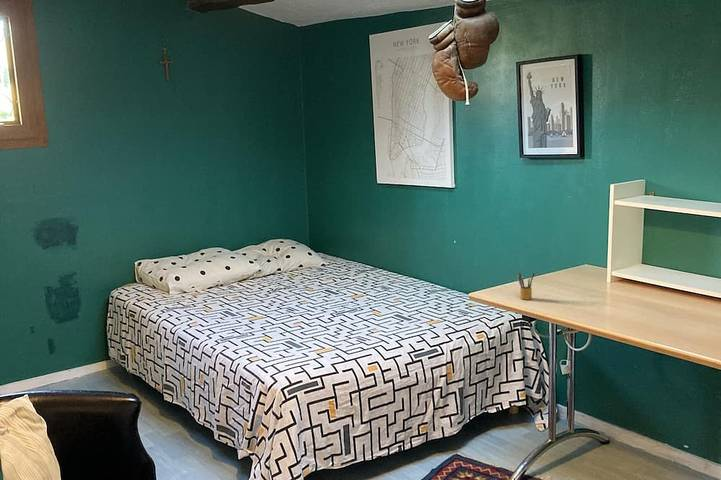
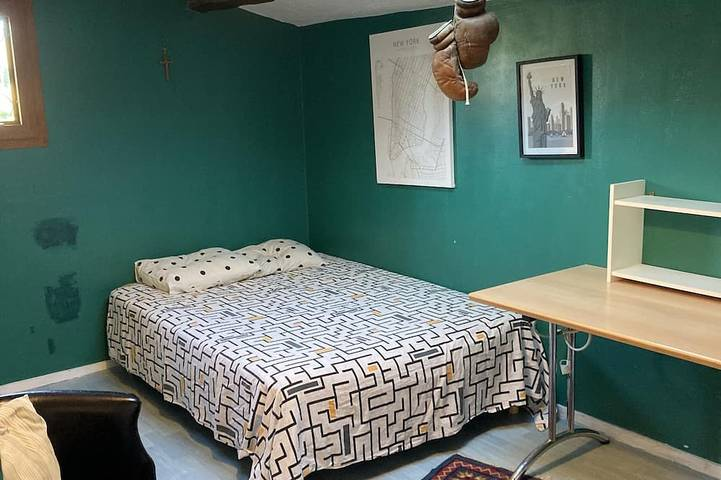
- pencil box [515,270,535,301]
